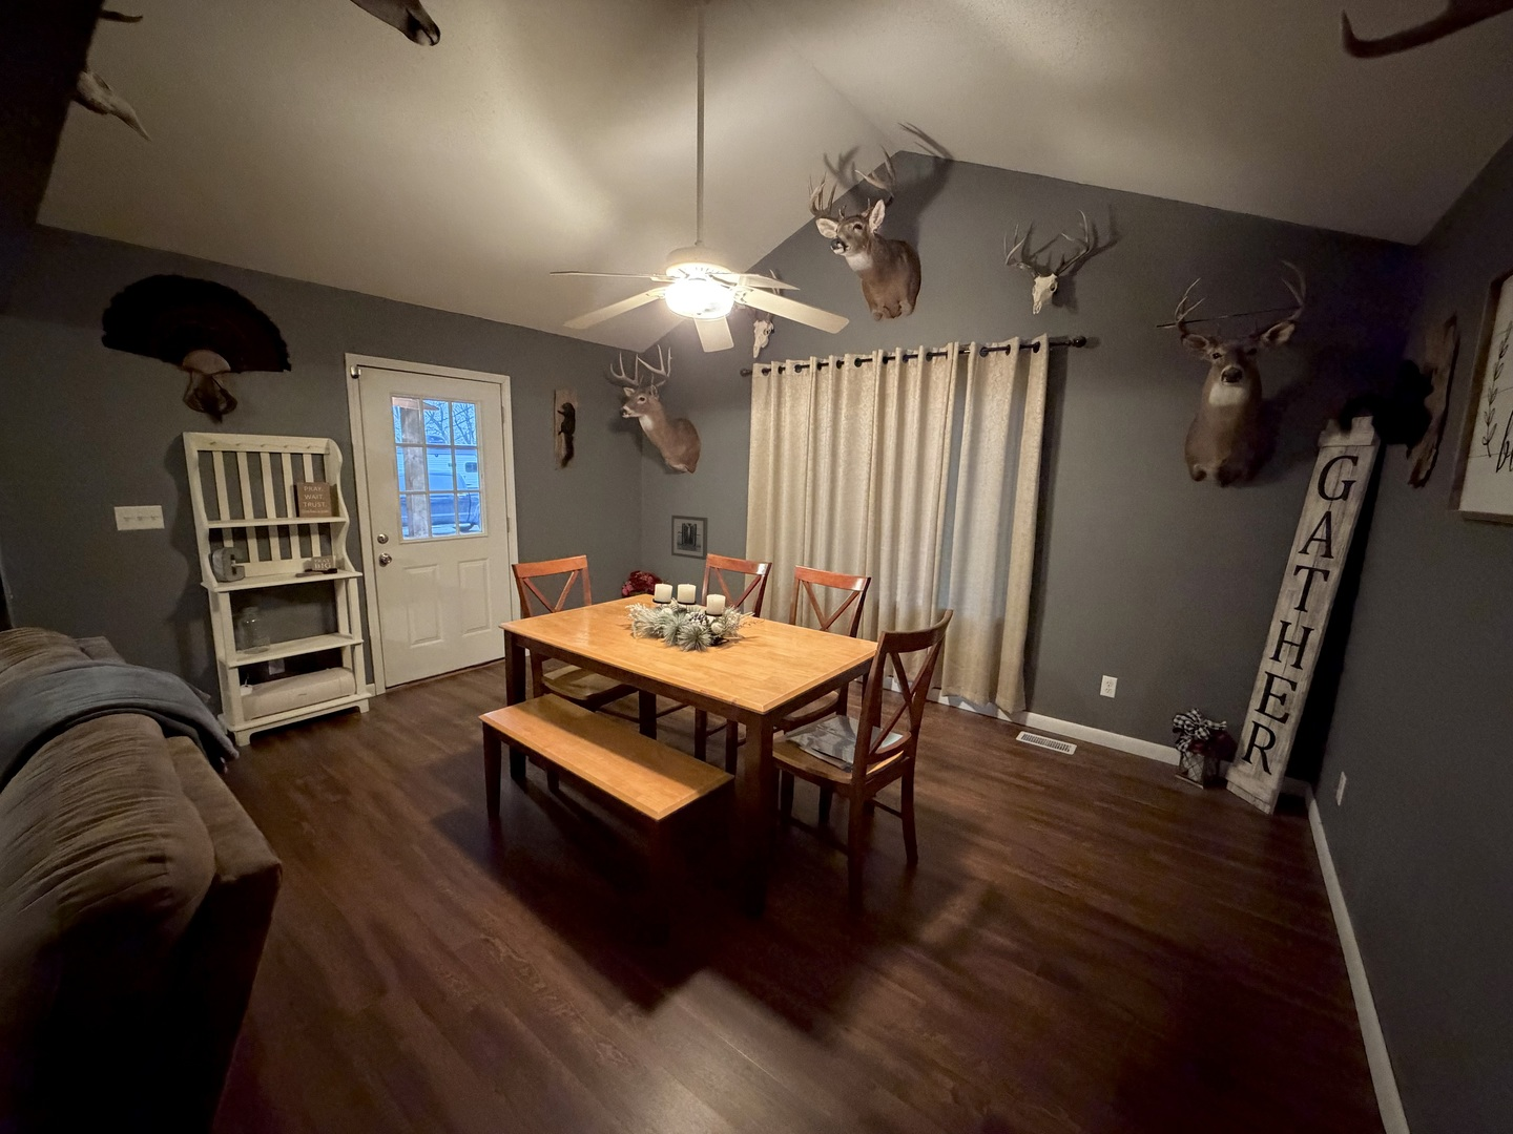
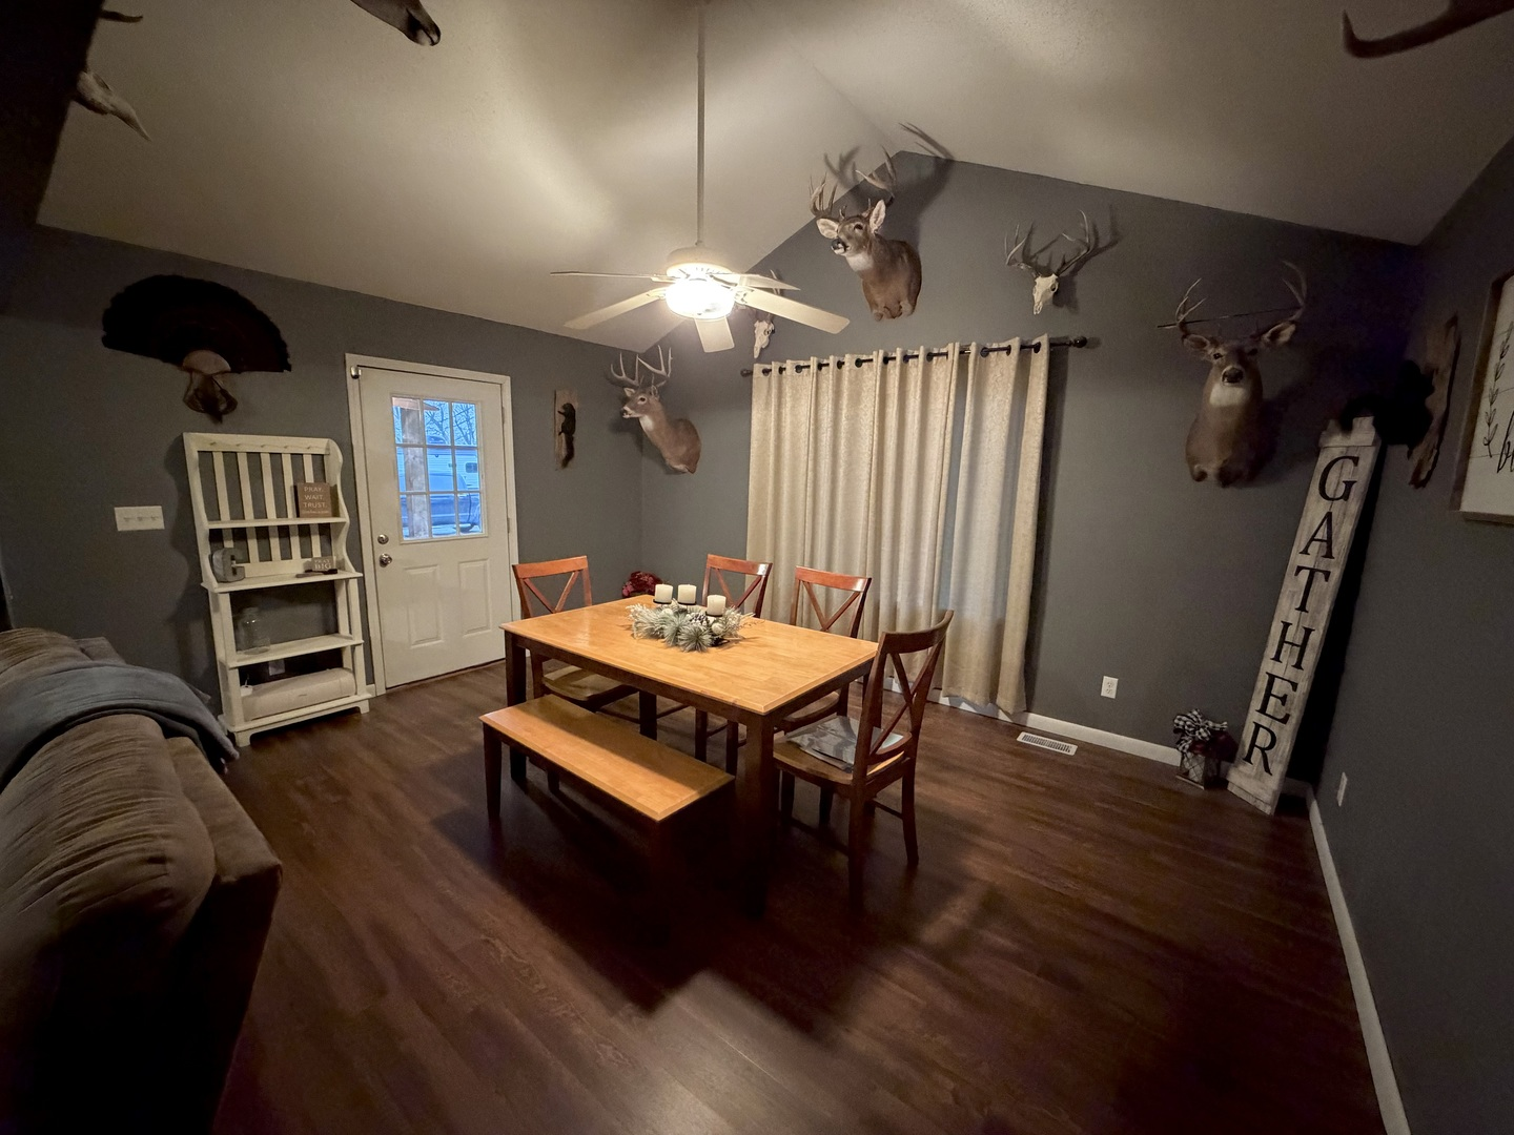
- wall art [671,515,709,561]
